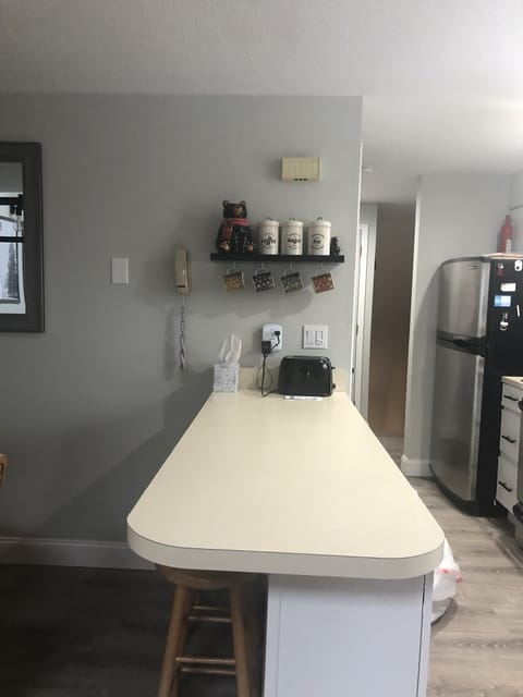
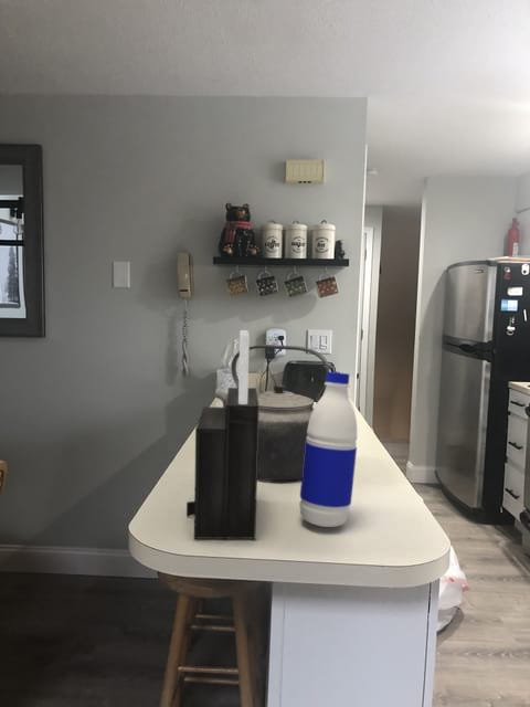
+ knife block [186,329,259,540]
+ kettle [214,344,330,482]
+ water bottle [299,371,358,528]
